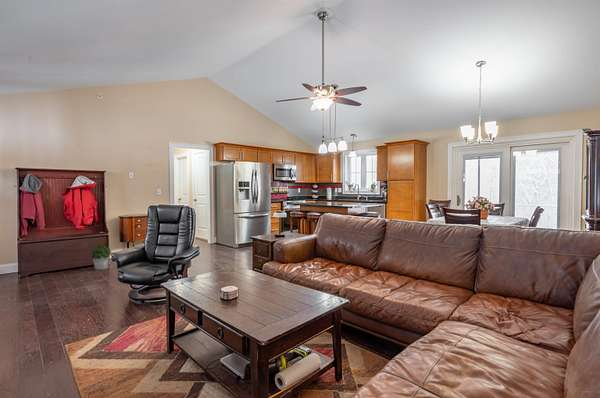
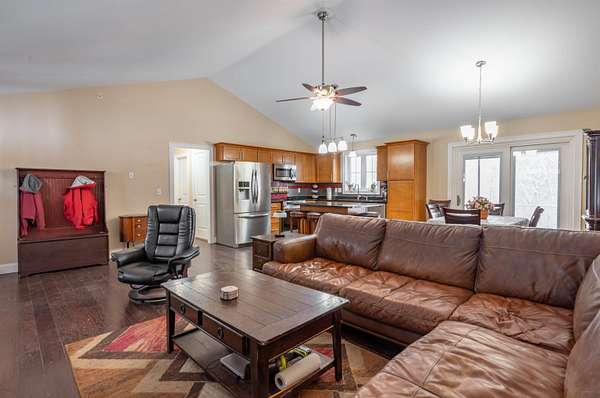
- potted plant [87,244,112,271]
